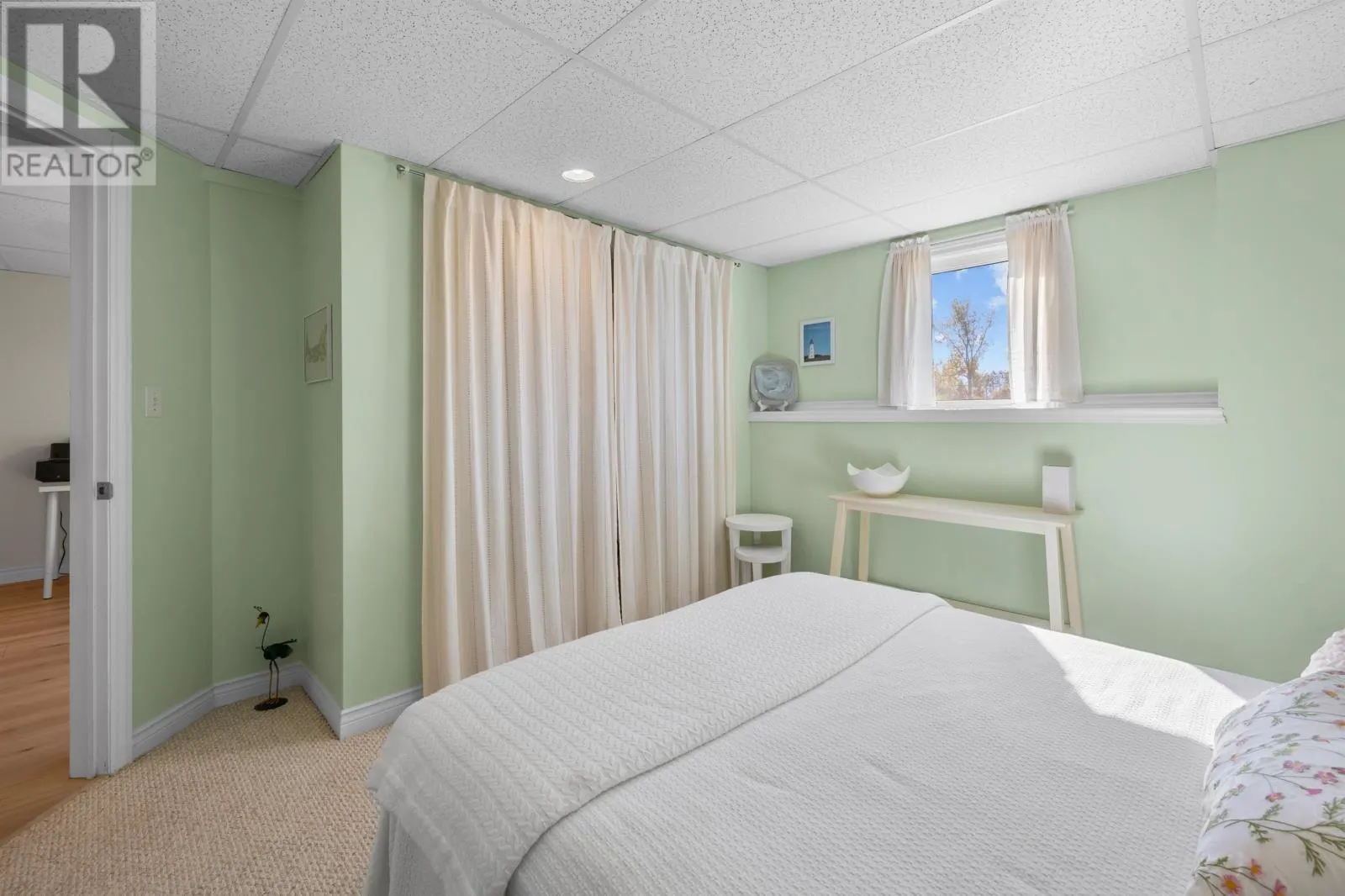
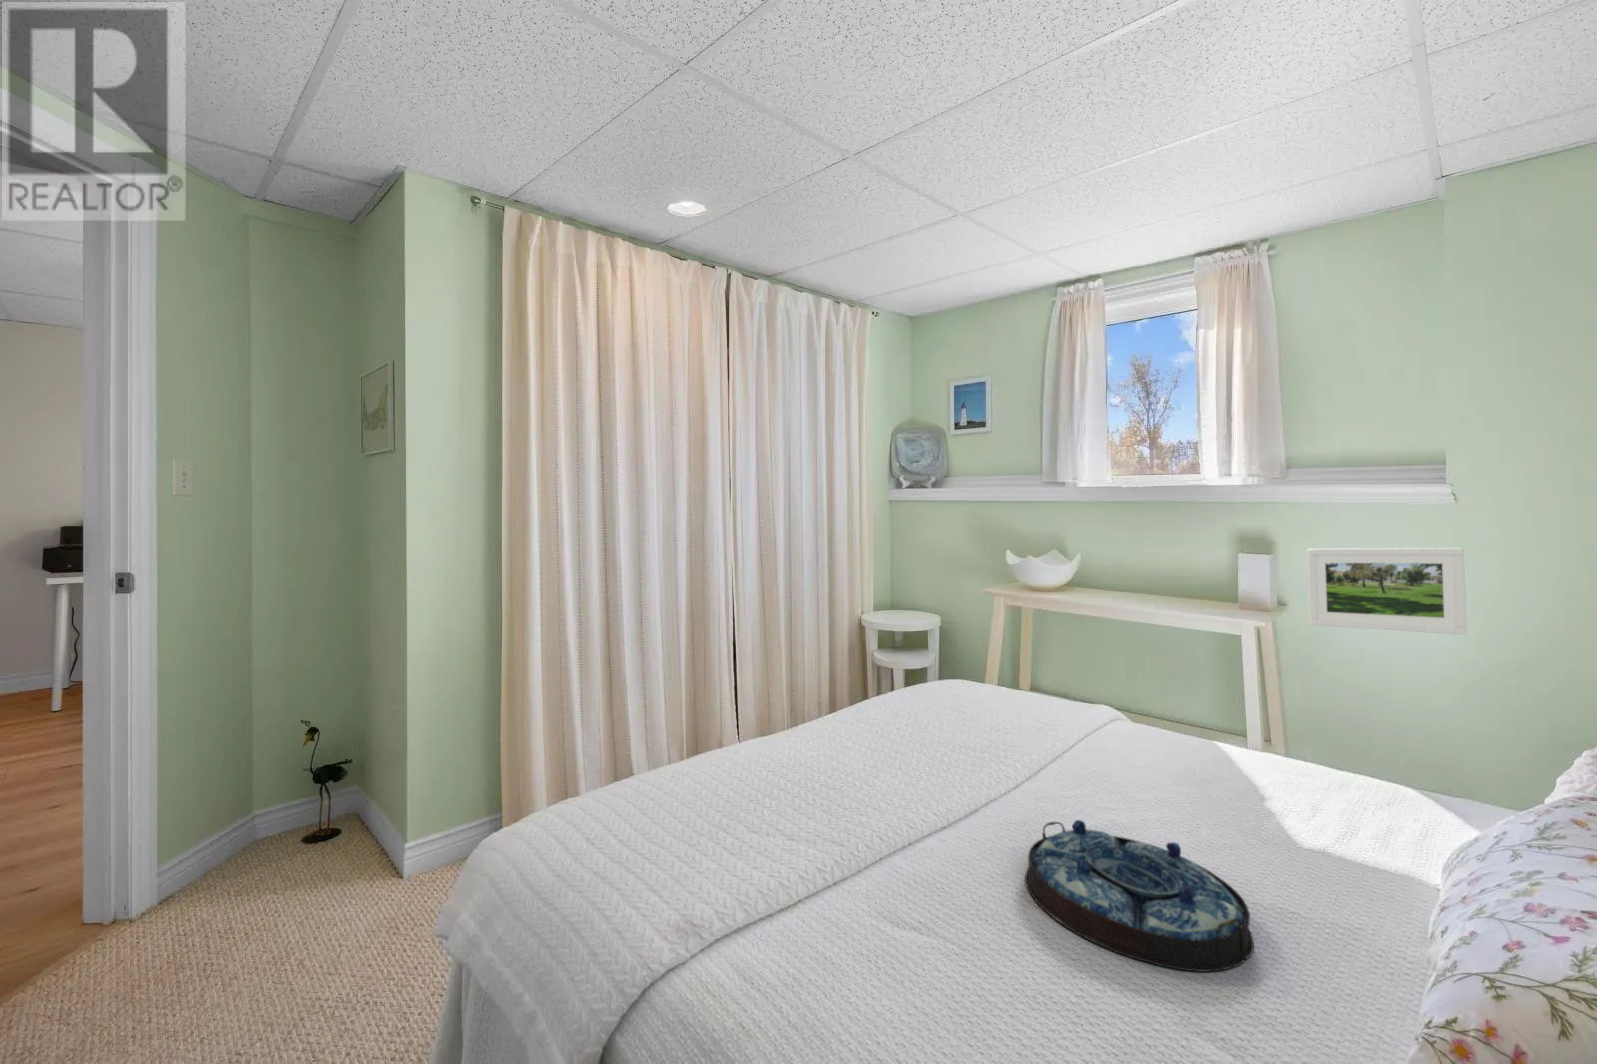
+ serving tray [1024,819,1255,974]
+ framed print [1306,547,1469,635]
